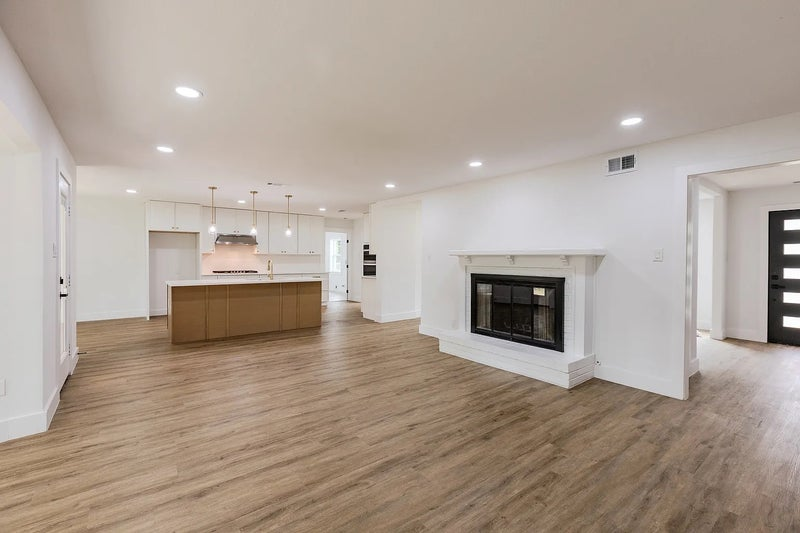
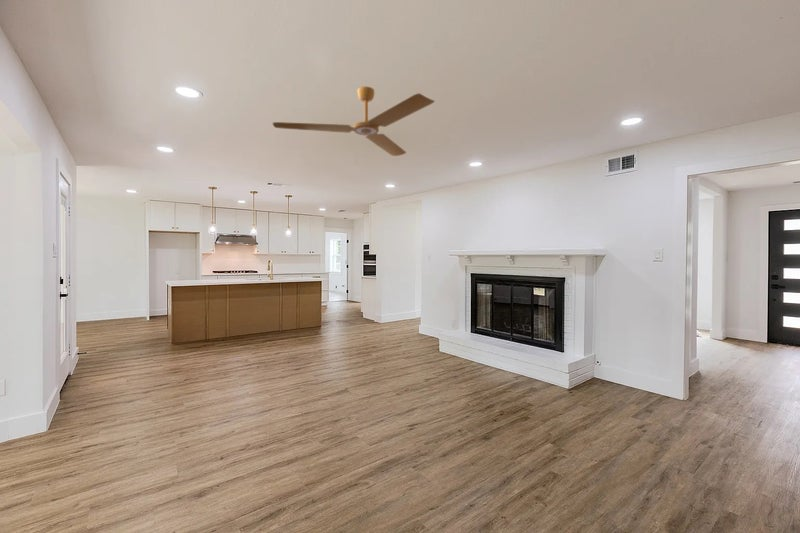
+ ceiling fan [272,85,436,157]
